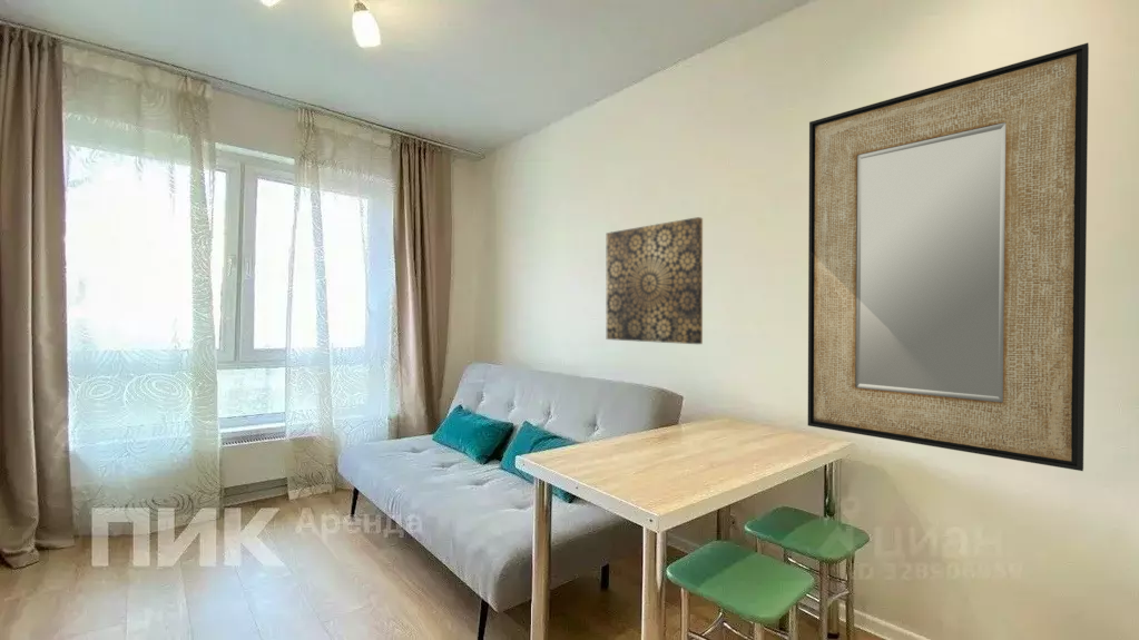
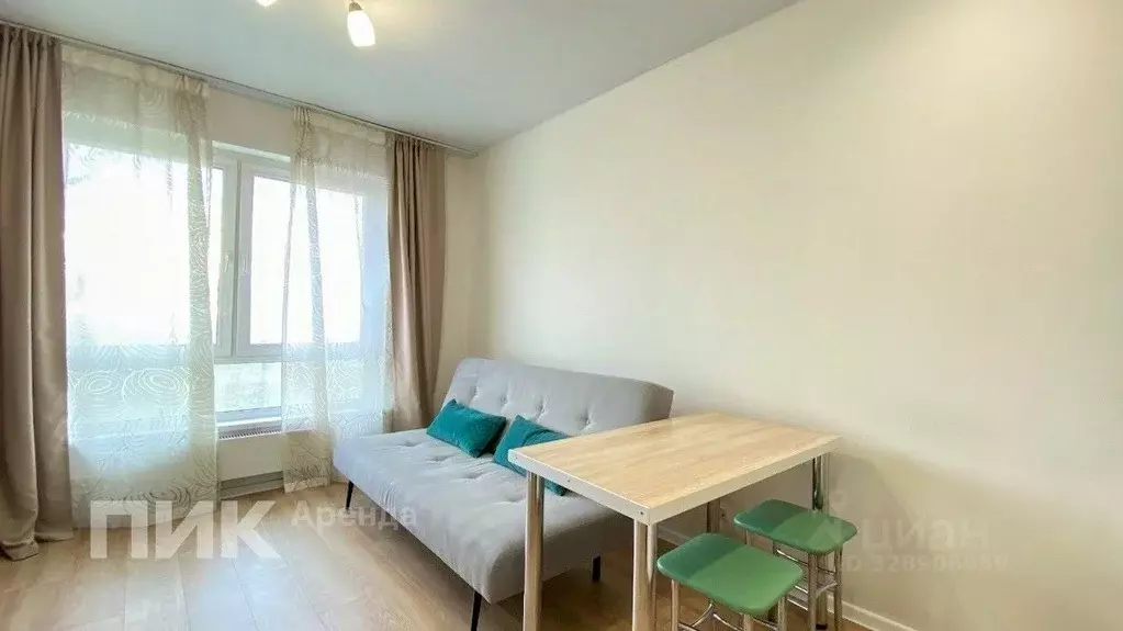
- home mirror [807,42,1090,472]
- wall art [606,216,704,345]
